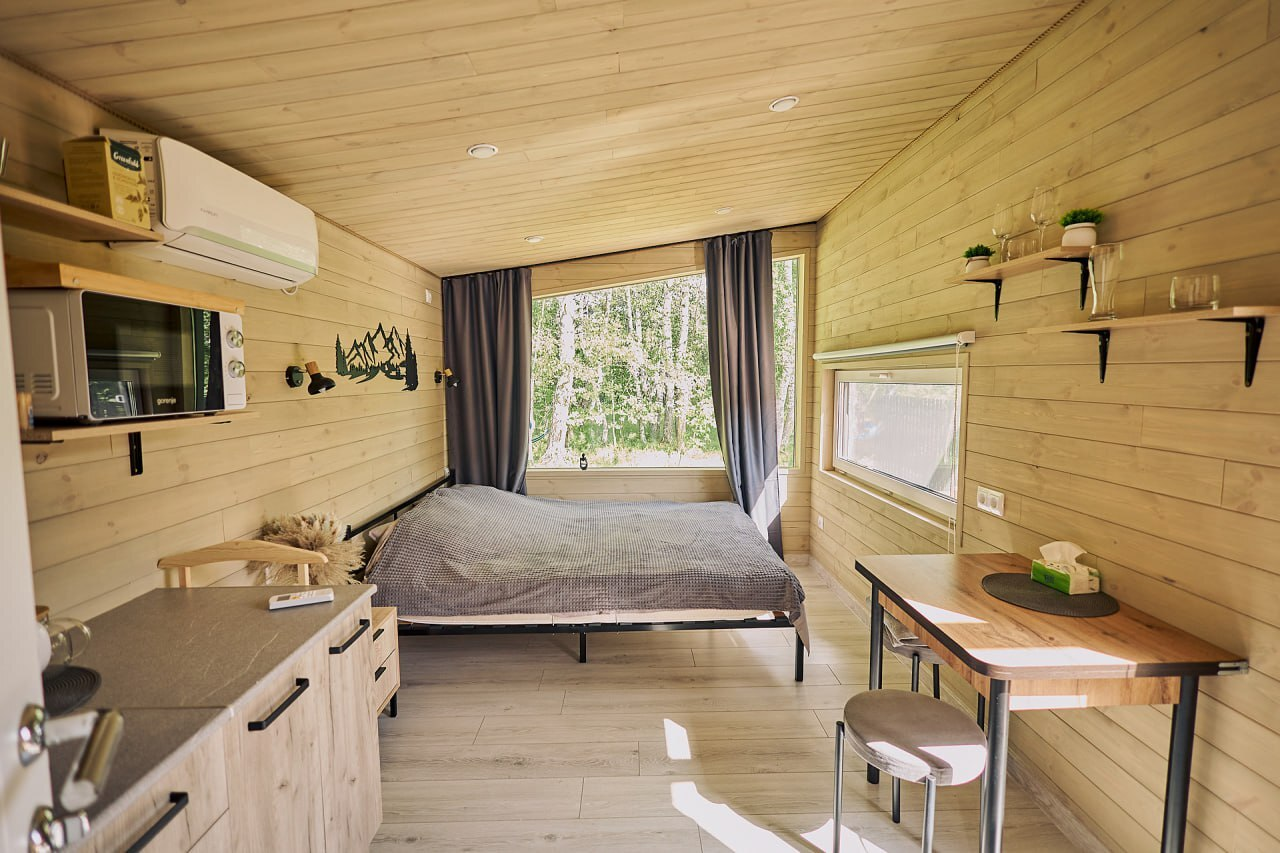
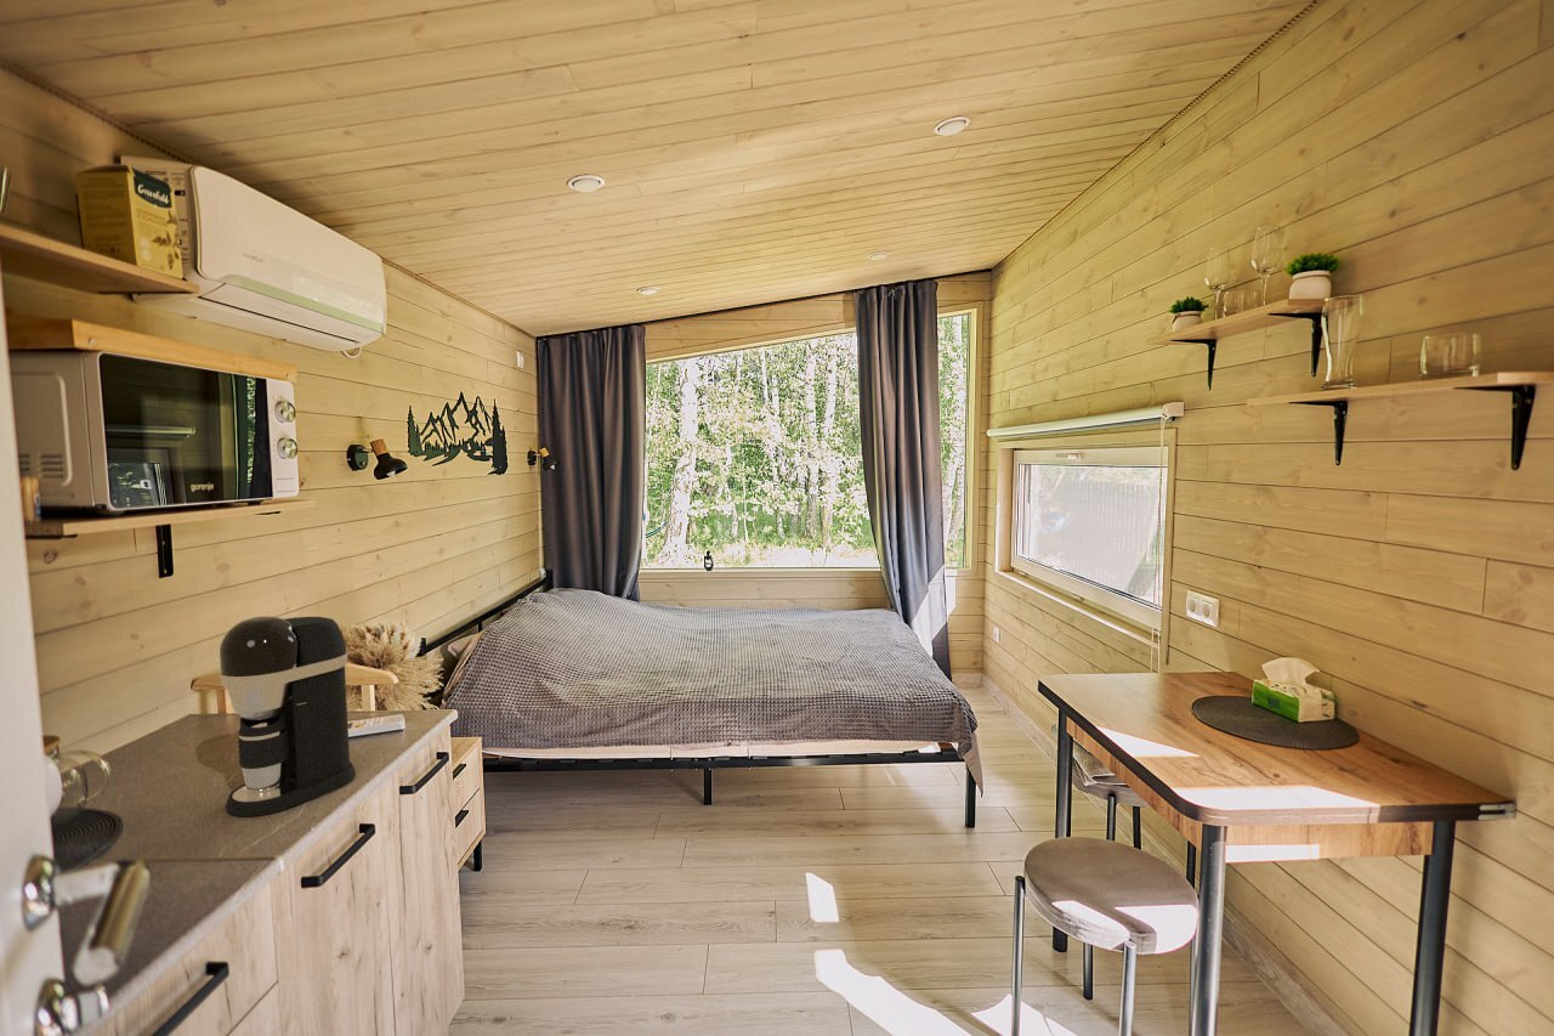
+ coffee maker [219,616,357,817]
